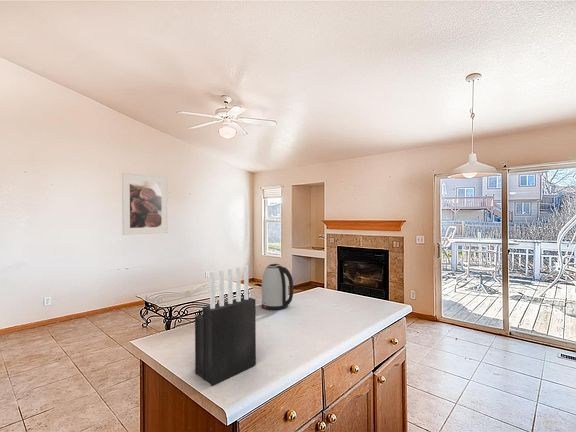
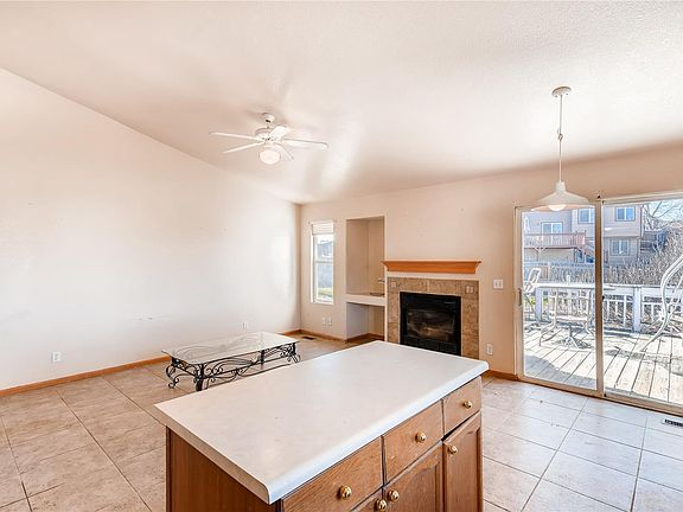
- knife block [194,265,257,387]
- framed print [121,172,169,236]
- kettle [261,263,294,311]
